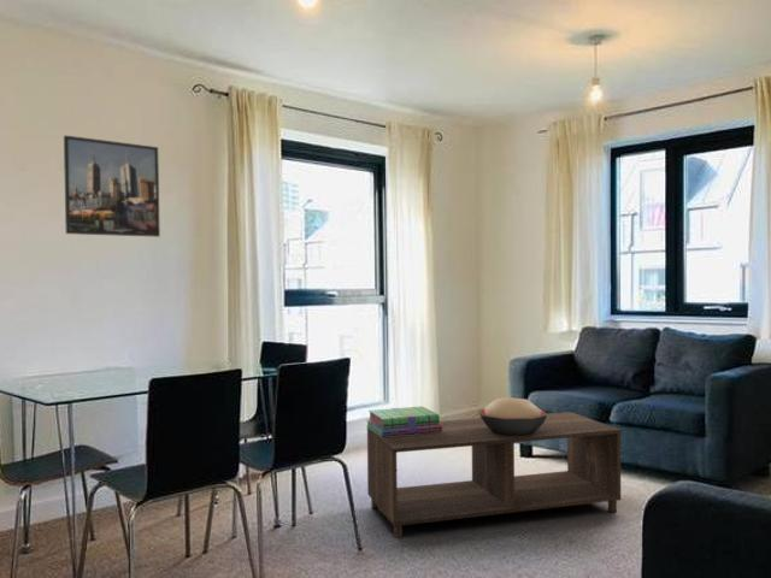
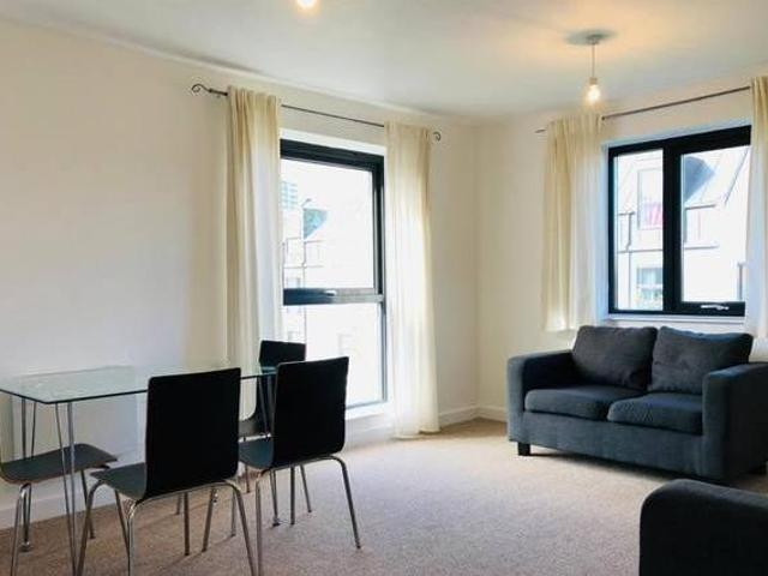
- stack of books [366,406,442,437]
- decorative bowl [477,396,547,436]
- coffee table [366,411,622,538]
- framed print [63,135,161,238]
